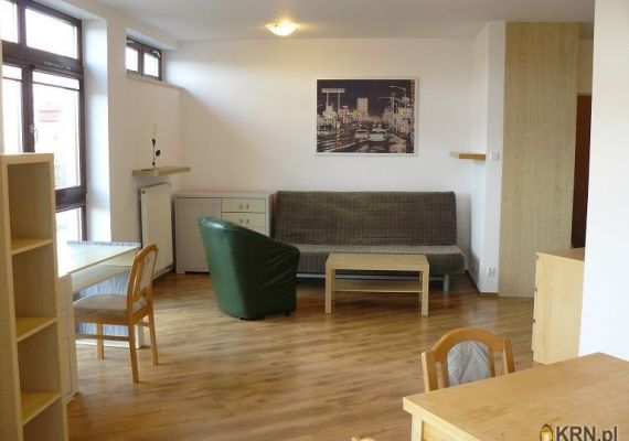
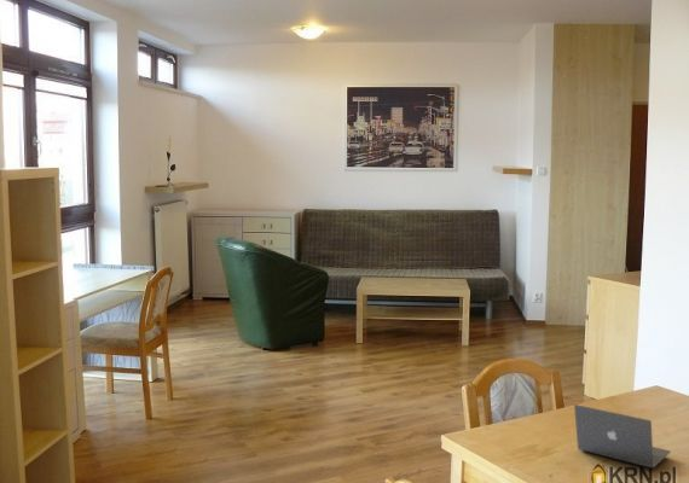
+ laptop [573,403,672,470]
